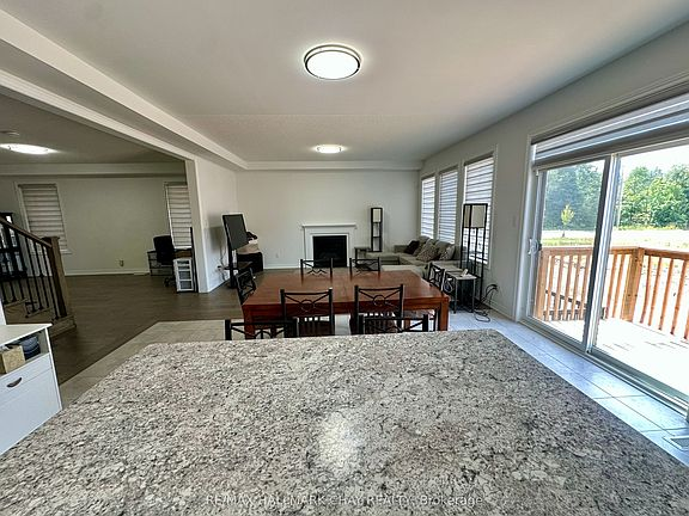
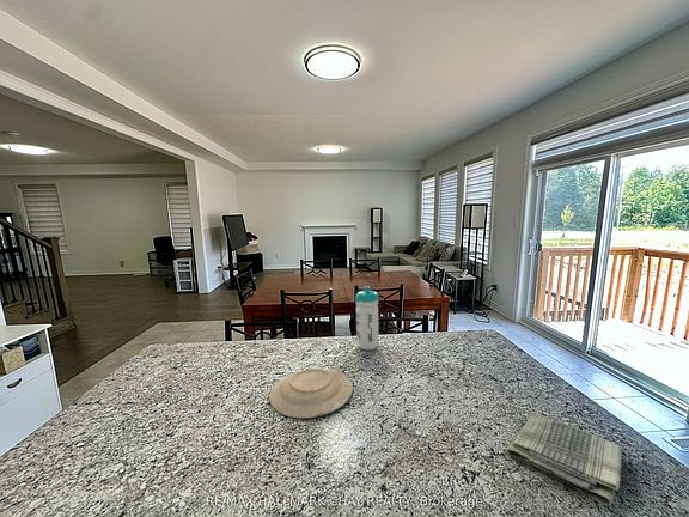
+ water bottle [354,285,380,351]
+ plate [268,367,354,420]
+ dish towel [506,410,624,507]
